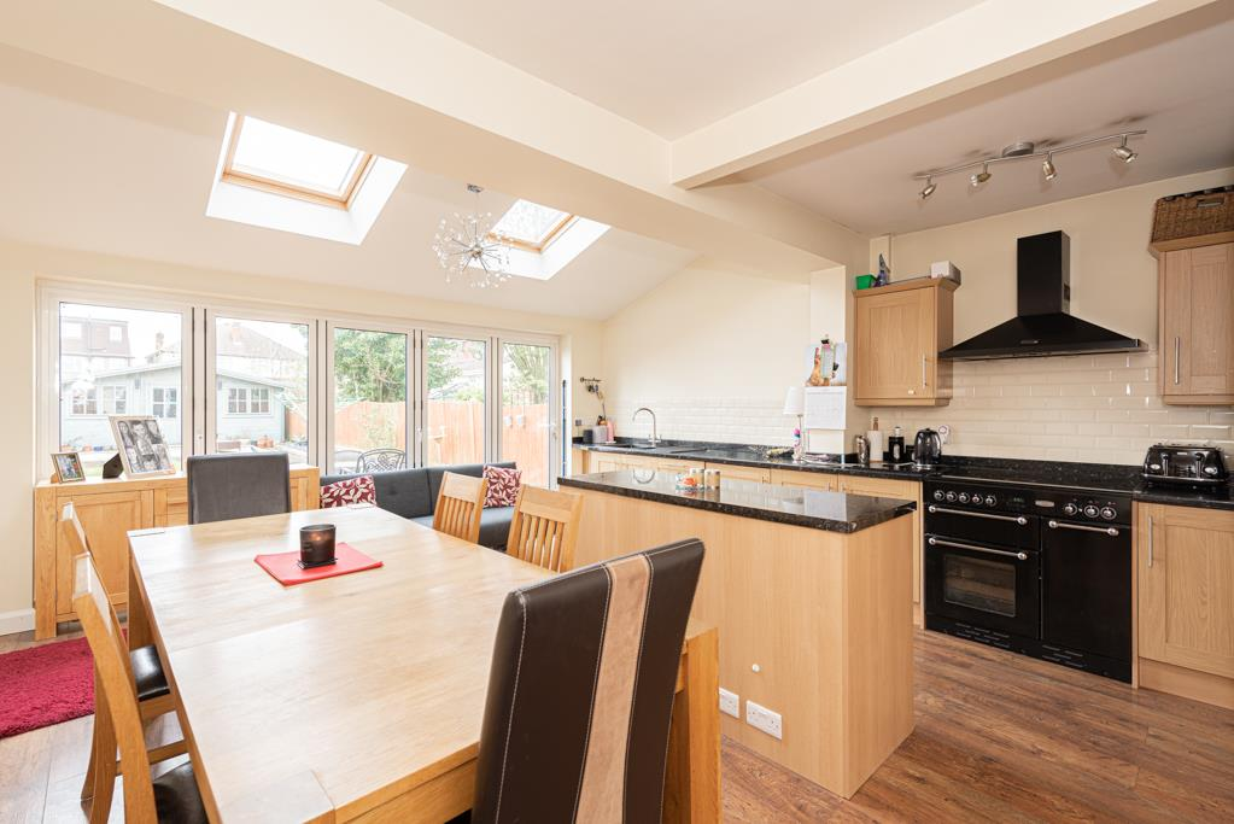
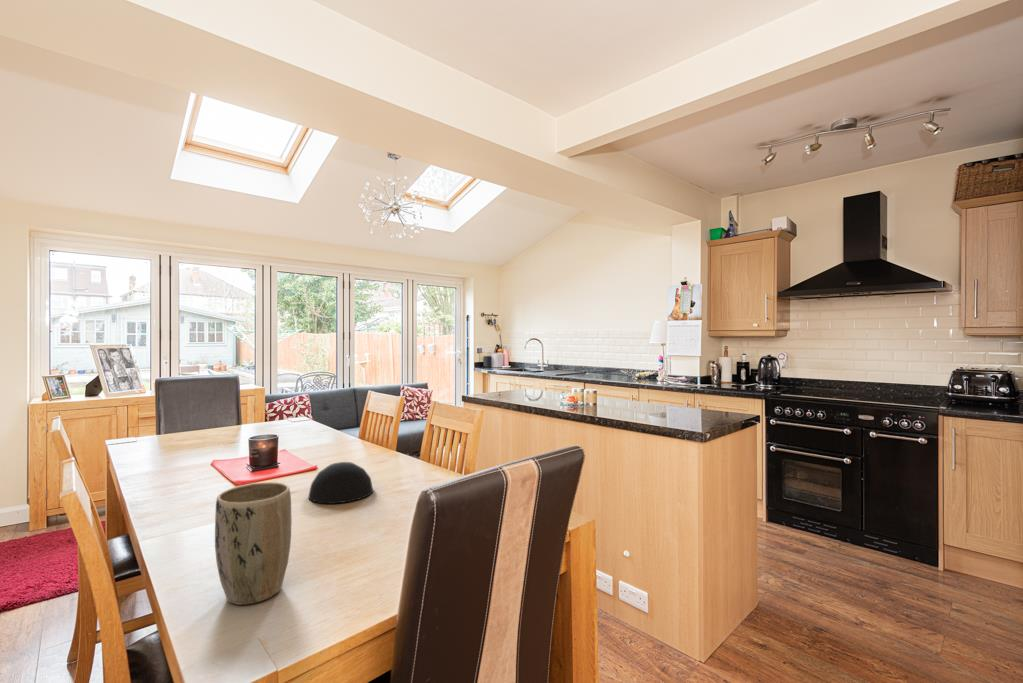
+ plant pot [214,481,293,606]
+ bowl [307,461,374,505]
